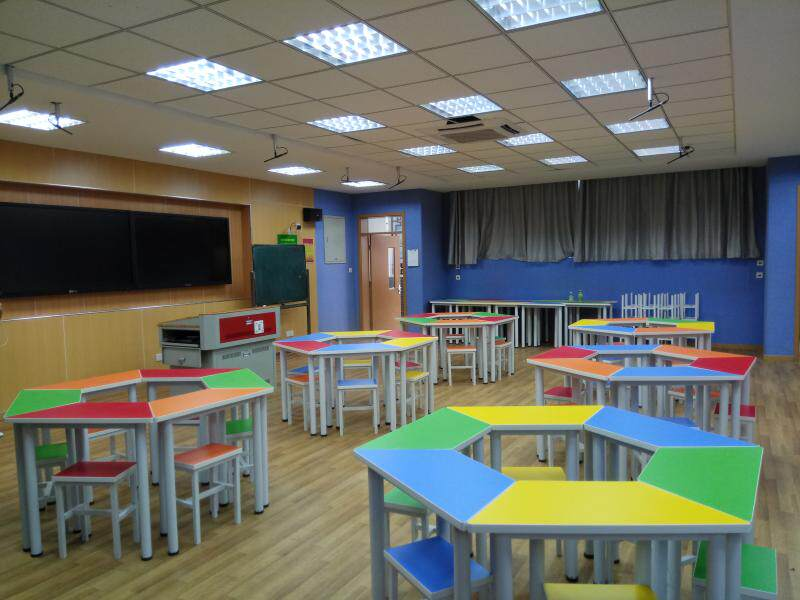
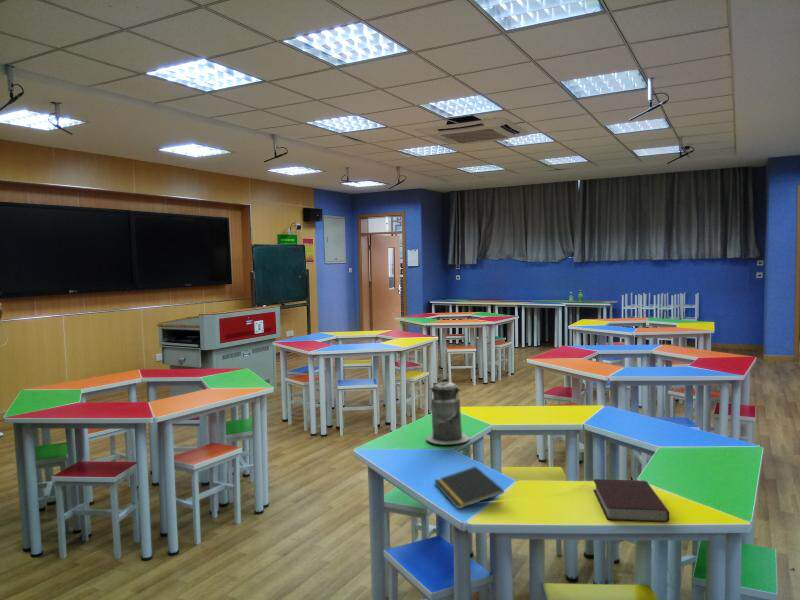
+ book [593,478,670,524]
+ notepad [433,466,505,510]
+ canister [425,377,470,446]
